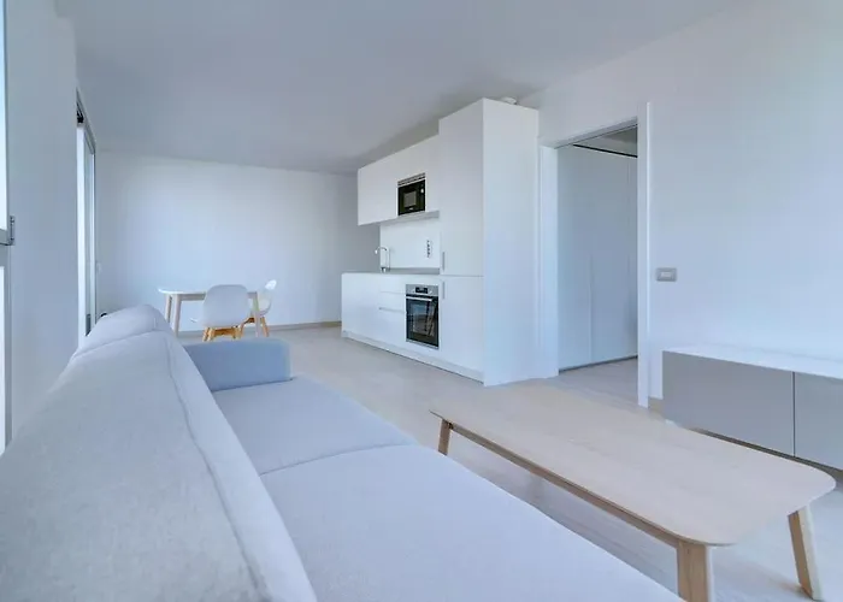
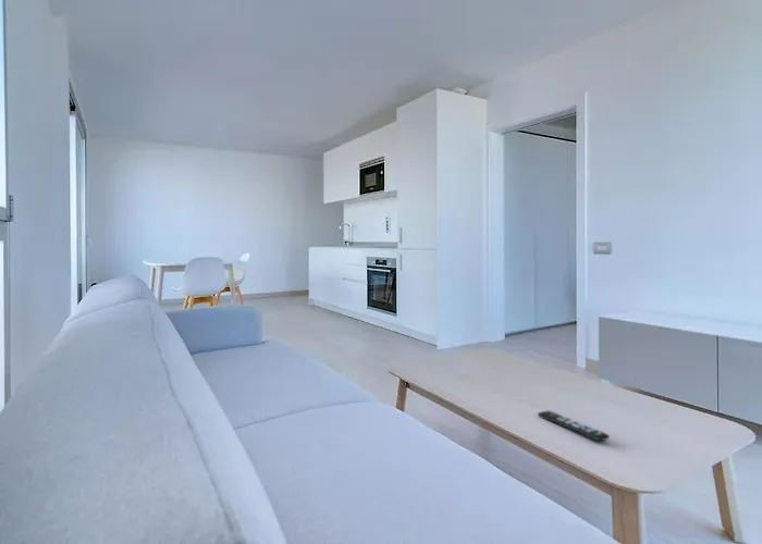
+ remote control [537,410,611,443]
